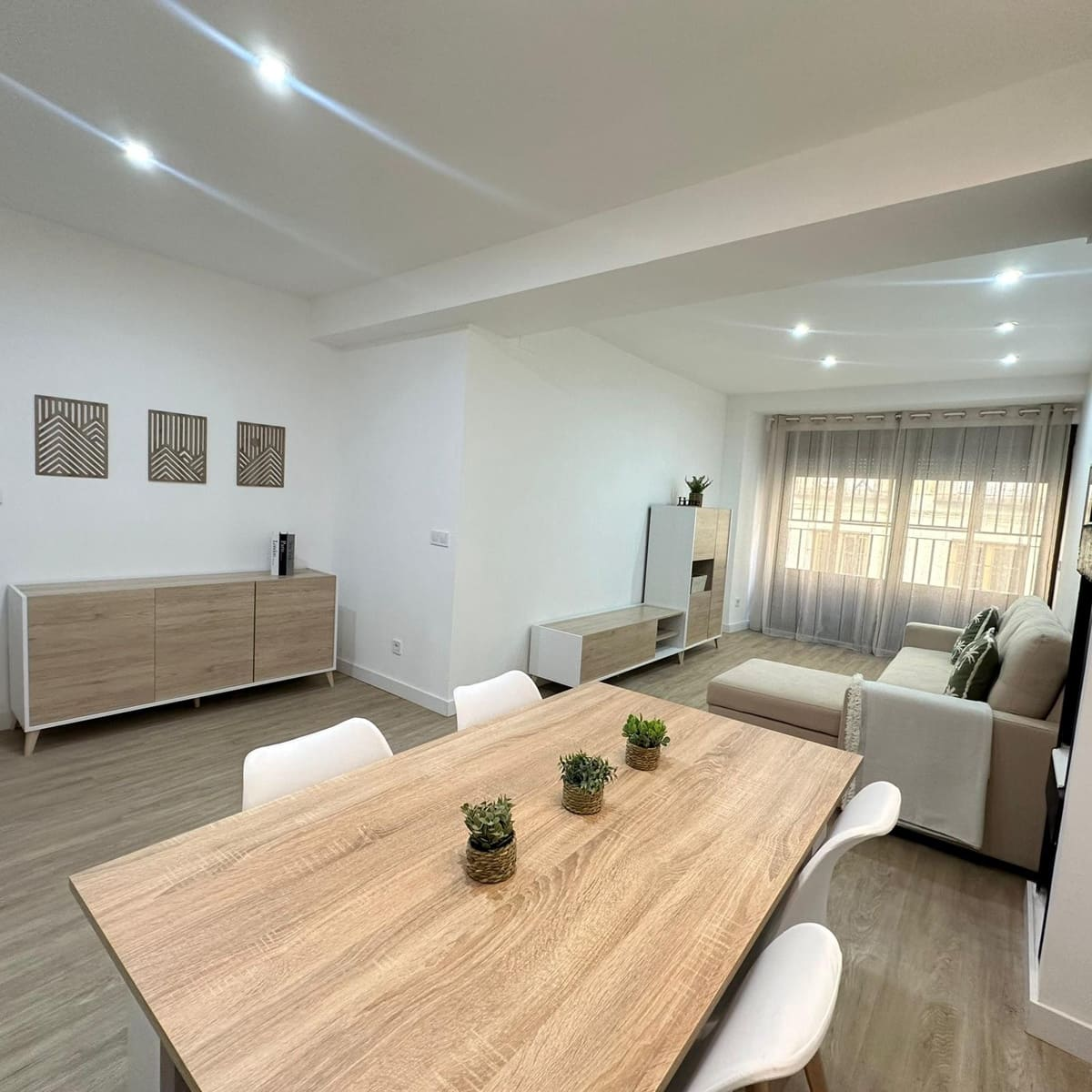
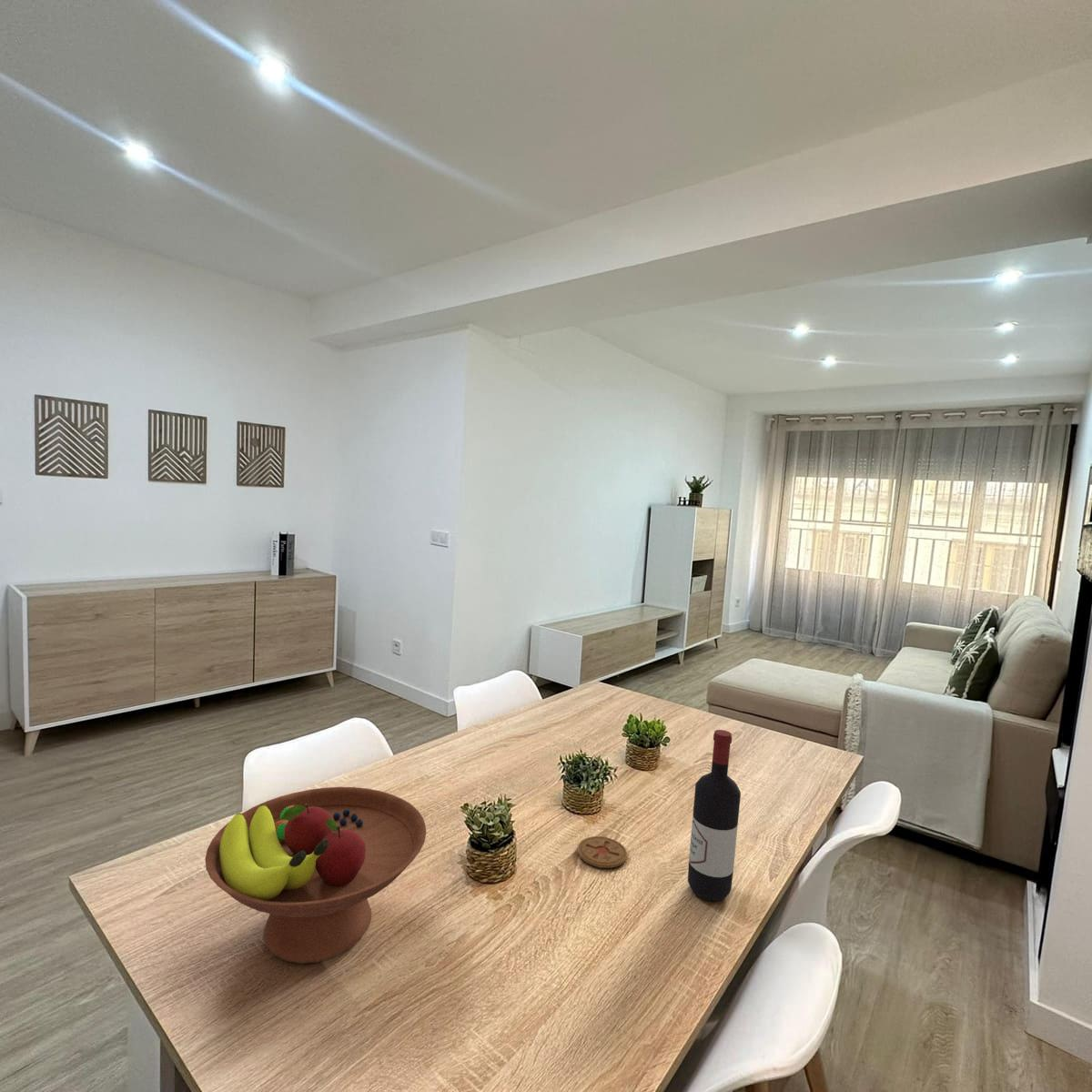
+ fruit bowl [204,786,427,965]
+ wine bottle [687,729,742,902]
+ coaster [576,835,628,869]
